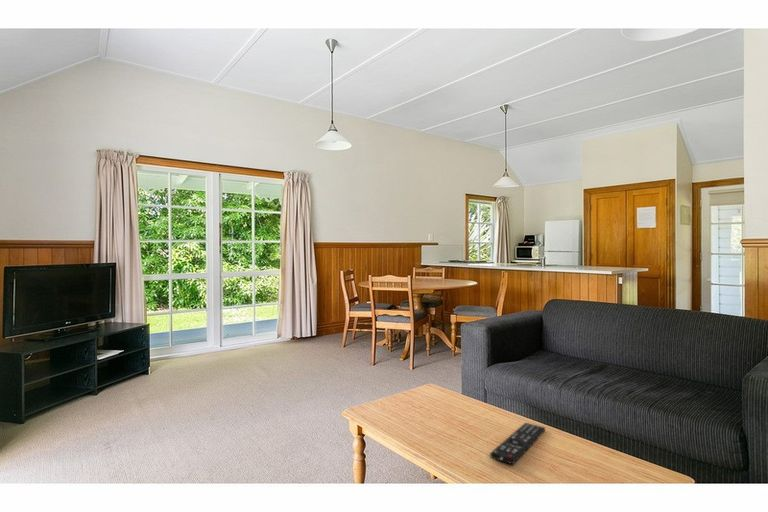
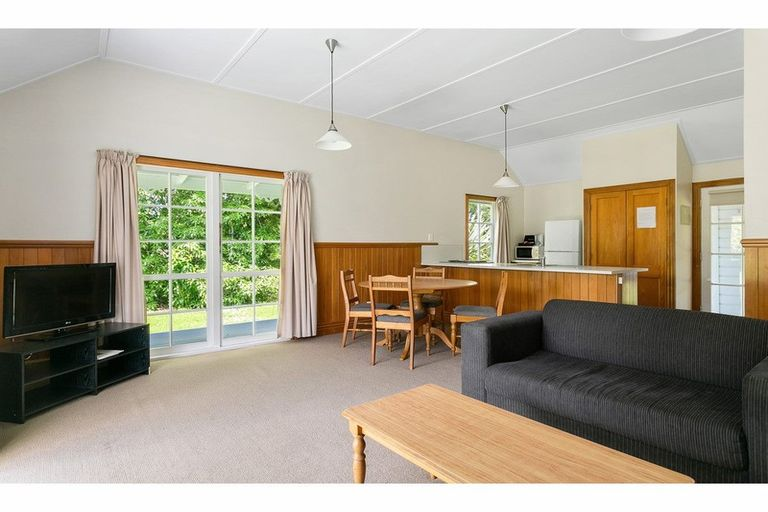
- remote control [489,422,546,465]
